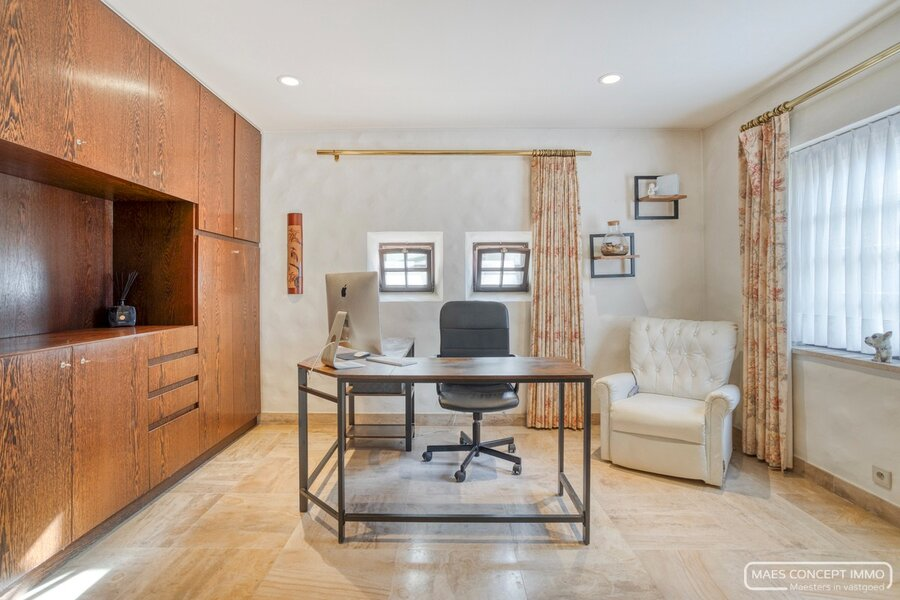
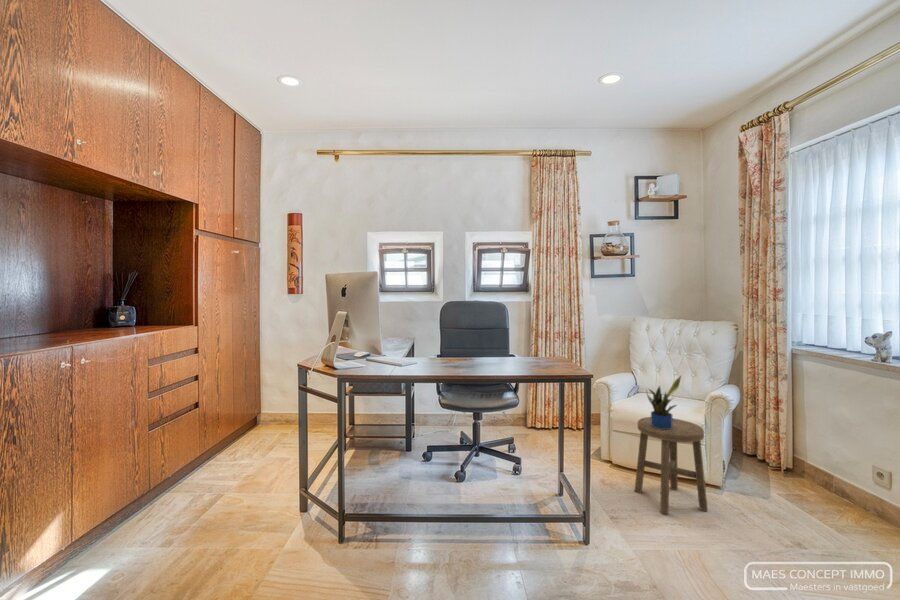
+ potted plant [645,375,682,429]
+ stool [633,416,709,515]
